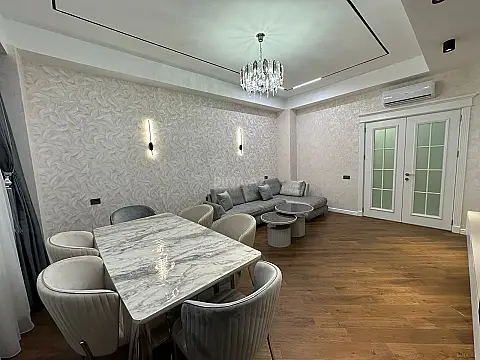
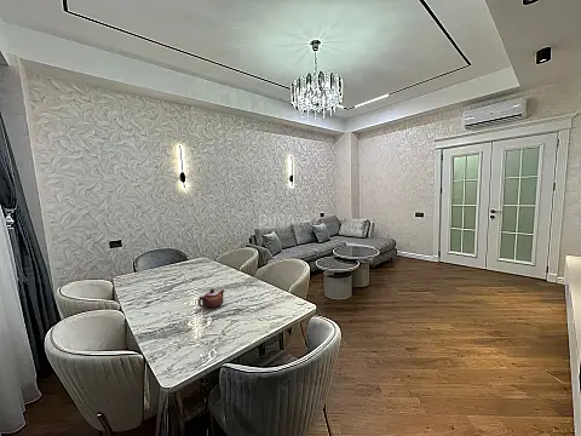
+ teapot [197,287,225,310]
